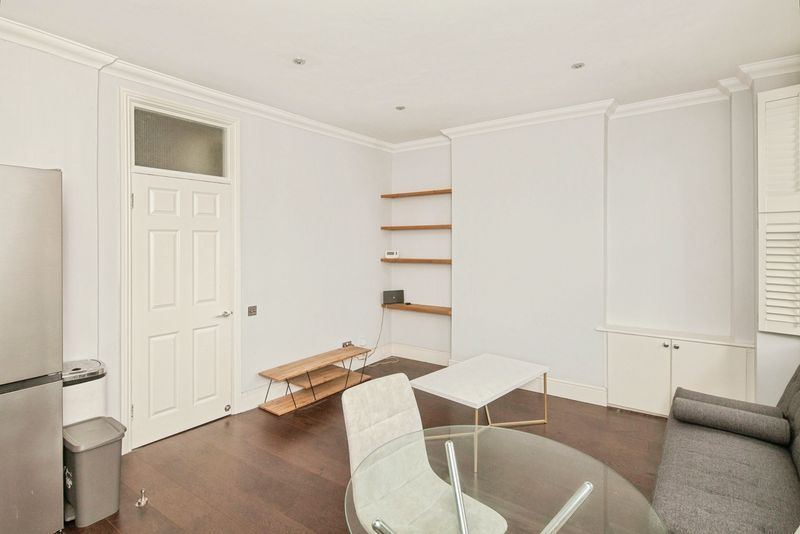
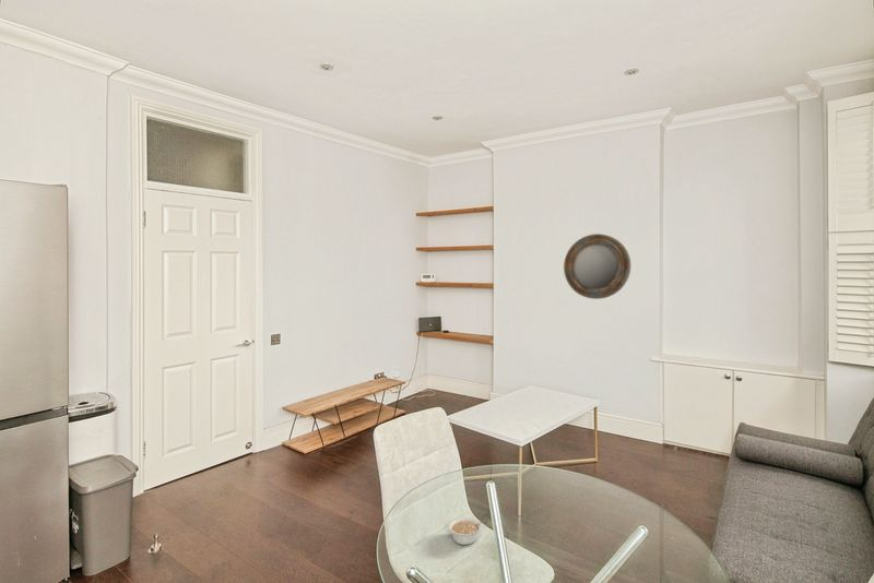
+ home mirror [563,233,631,300]
+ legume [447,516,489,546]
